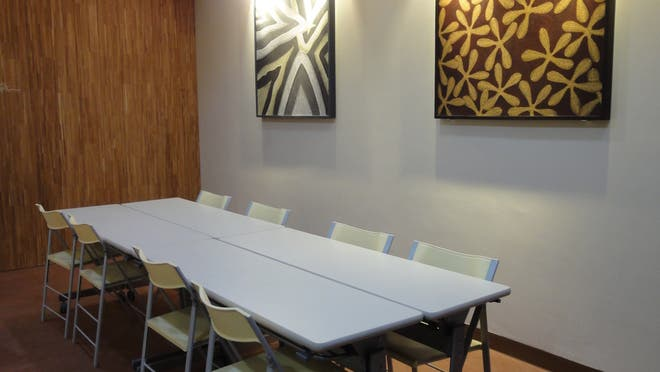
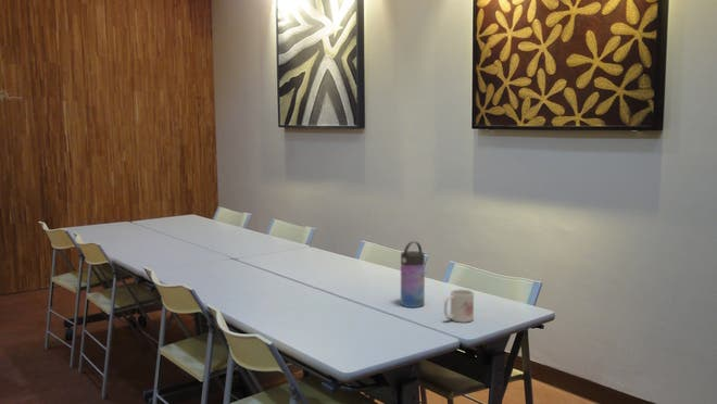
+ mug [443,288,475,324]
+ water bottle [400,241,426,308]
